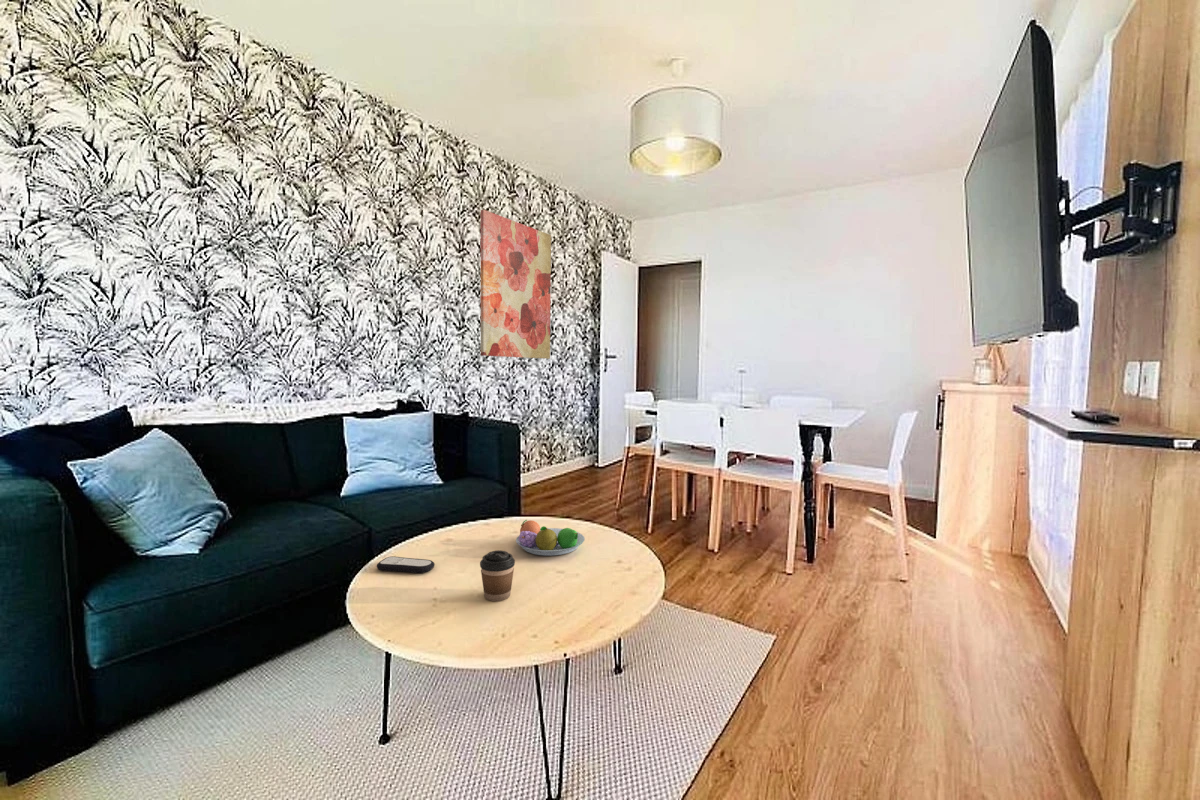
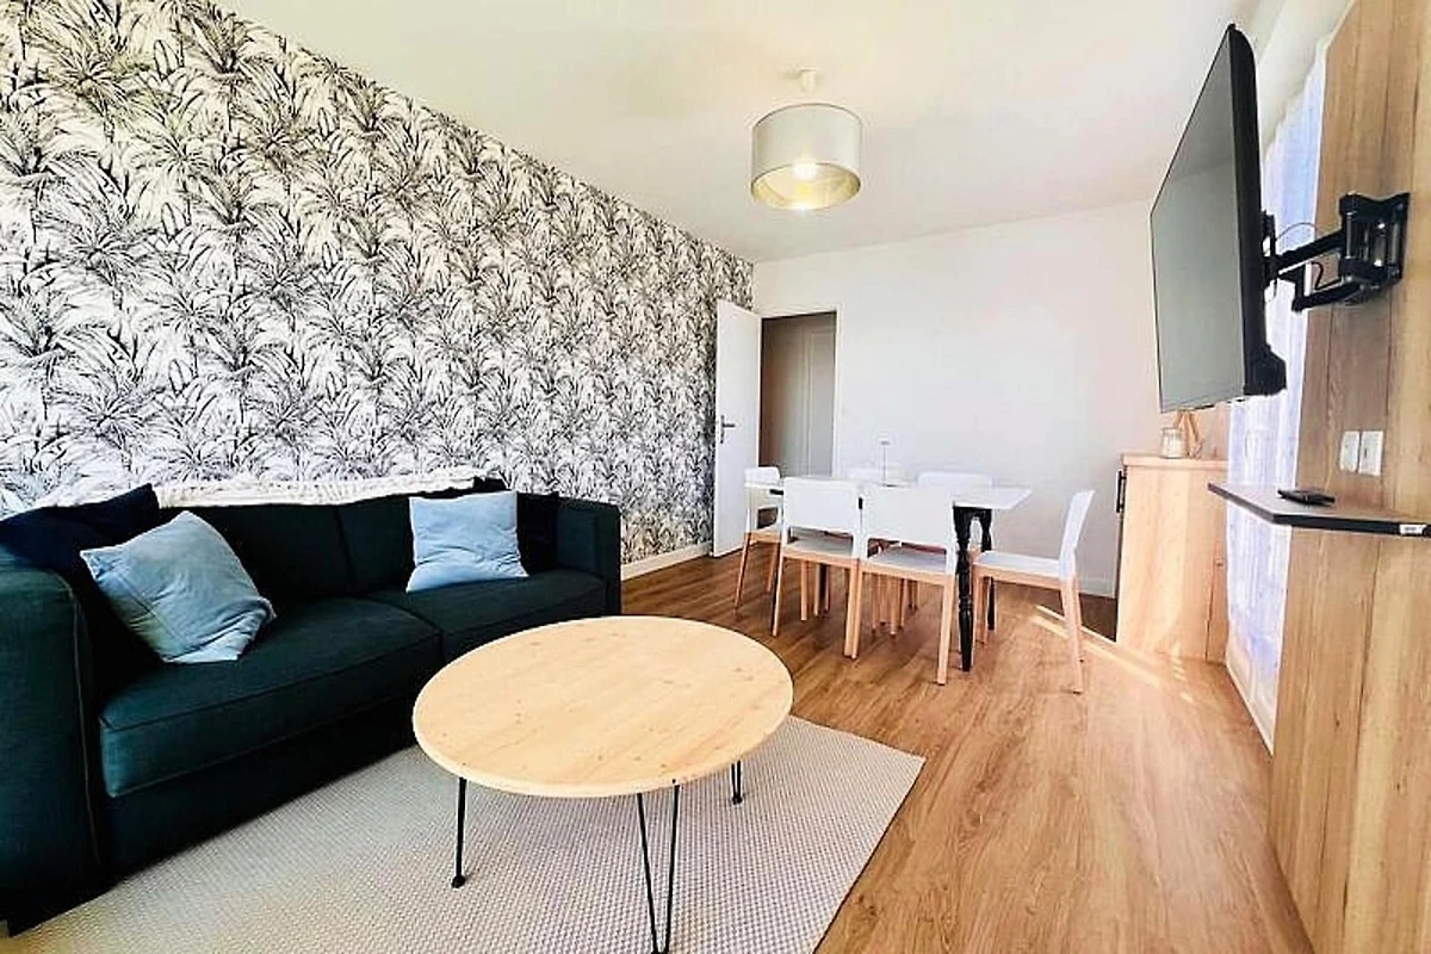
- wall art [480,209,552,360]
- remote control [376,555,436,574]
- coffee cup [479,549,516,602]
- fruit bowl [515,519,586,557]
